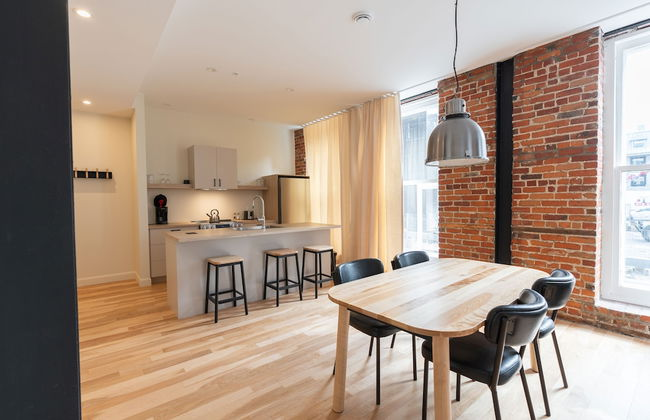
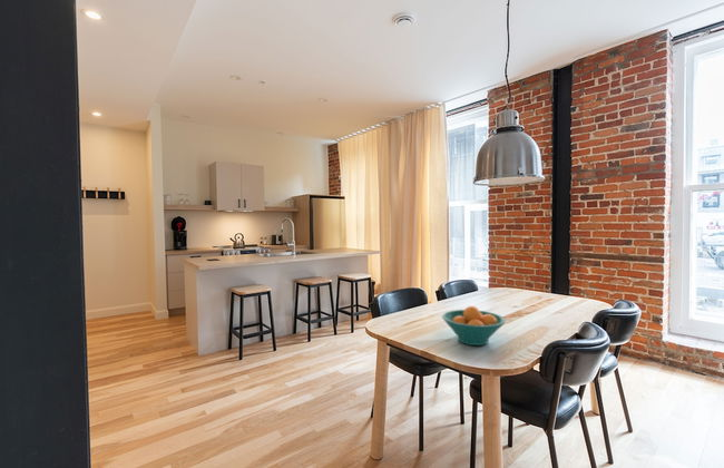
+ fruit bowl [441,305,507,347]
